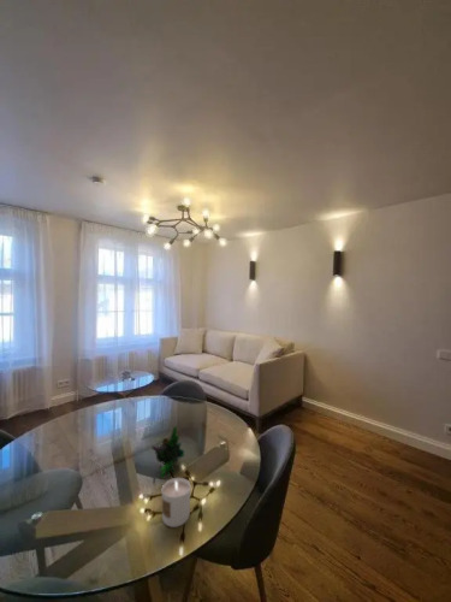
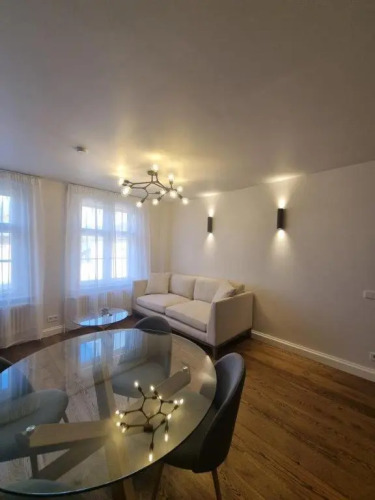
- mineral sample [152,425,185,479]
- candle [161,477,191,529]
